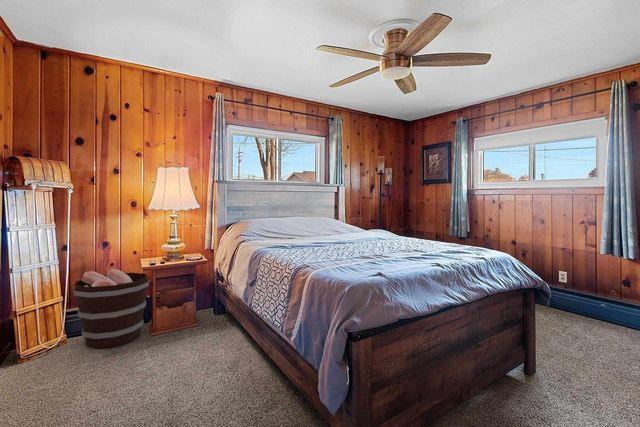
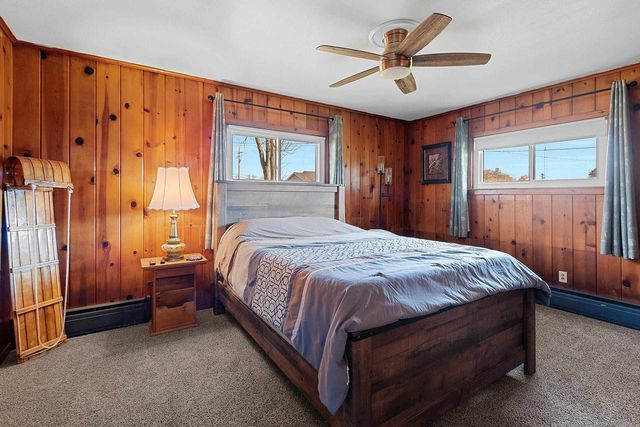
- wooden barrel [72,268,150,350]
